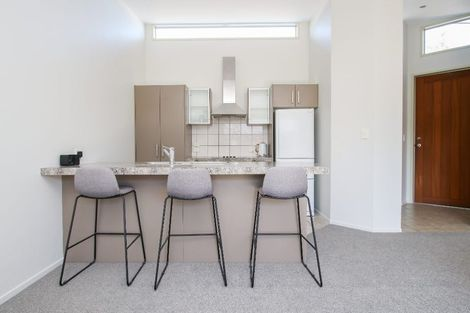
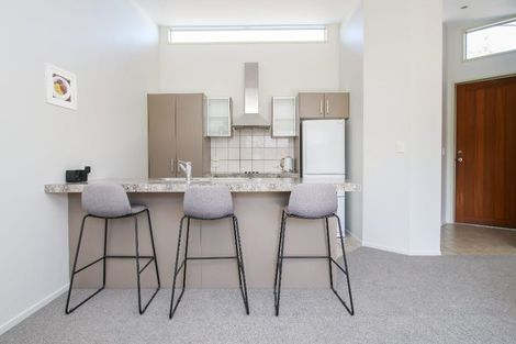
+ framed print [43,62,78,111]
